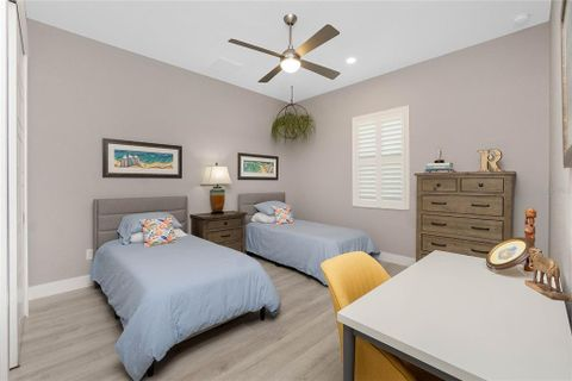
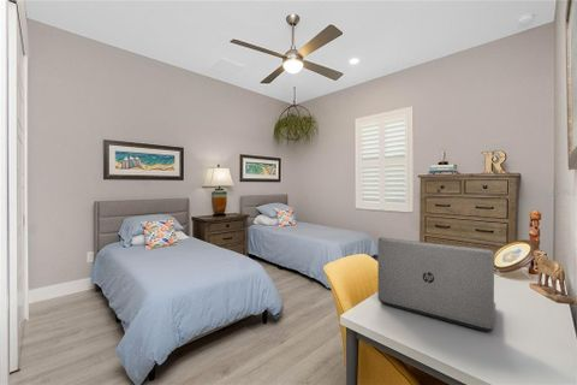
+ laptop [376,237,496,332]
